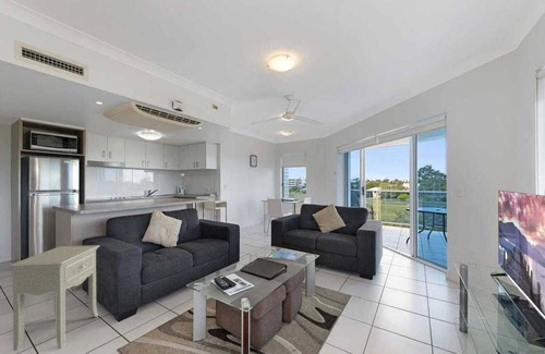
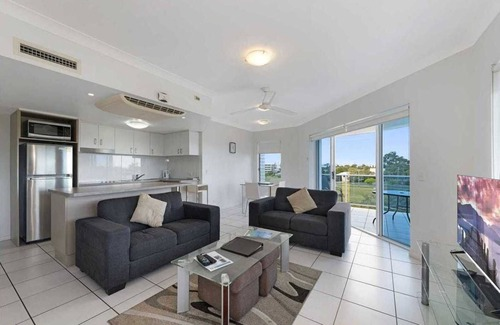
- nightstand [9,244,101,352]
